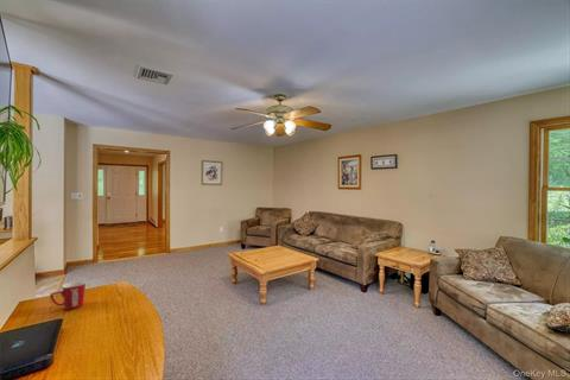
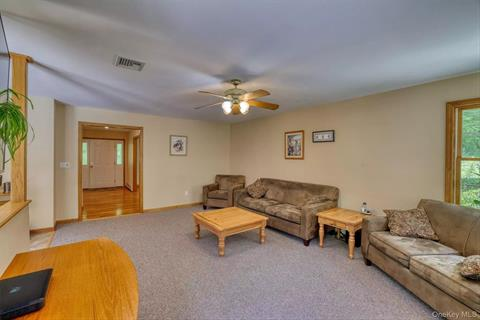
- mug [49,279,87,311]
